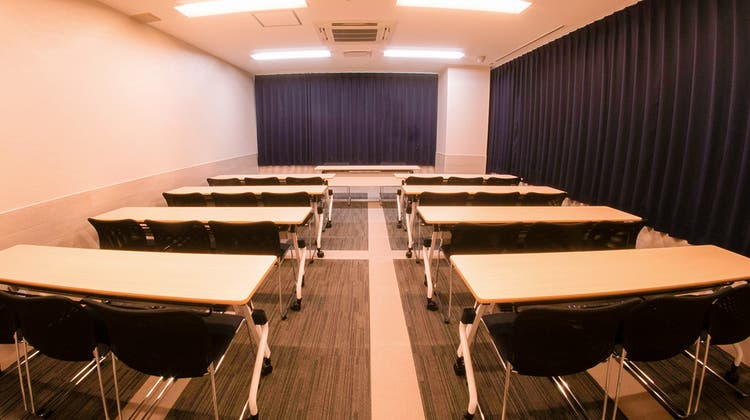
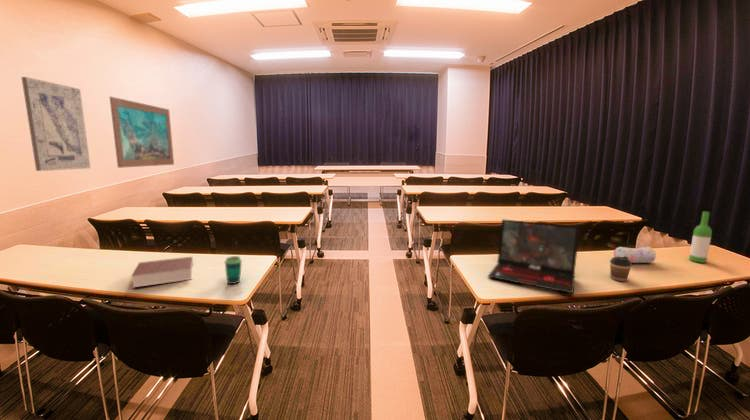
+ cup [223,255,243,285]
+ laptop [487,218,581,294]
+ wall art [109,96,175,169]
+ coffee cup [609,256,633,282]
+ wall art [20,76,92,172]
+ wine bottle [688,211,713,264]
+ book [130,256,194,288]
+ pencil case [613,245,657,264]
